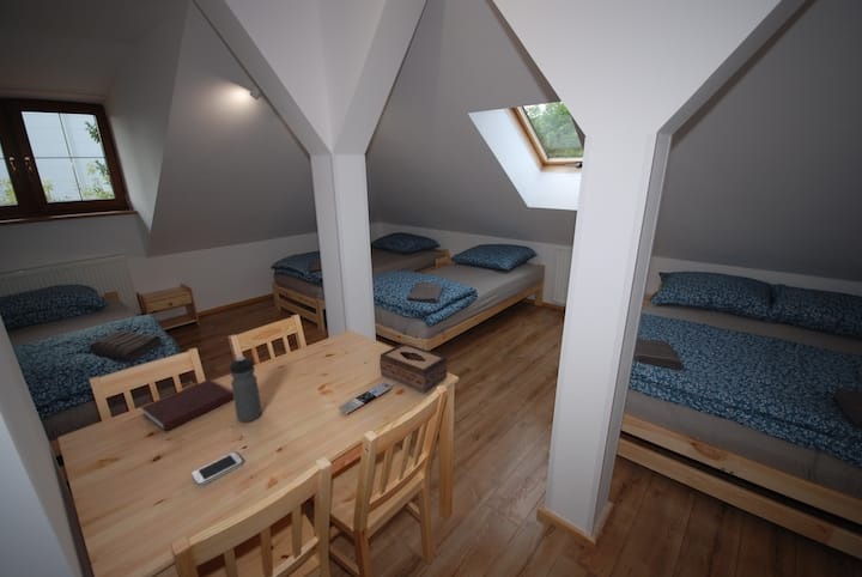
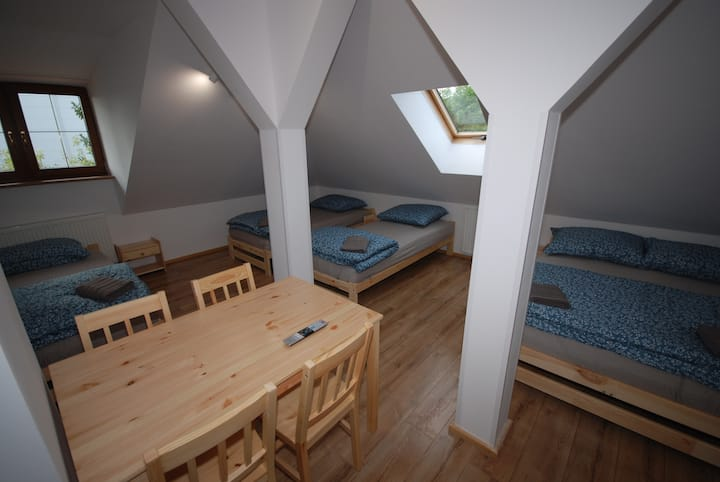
- smartphone [192,451,243,486]
- water bottle [229,356,262,423]
- notebook [140,378,233,432]
- tissue box [378,342,449,394]
